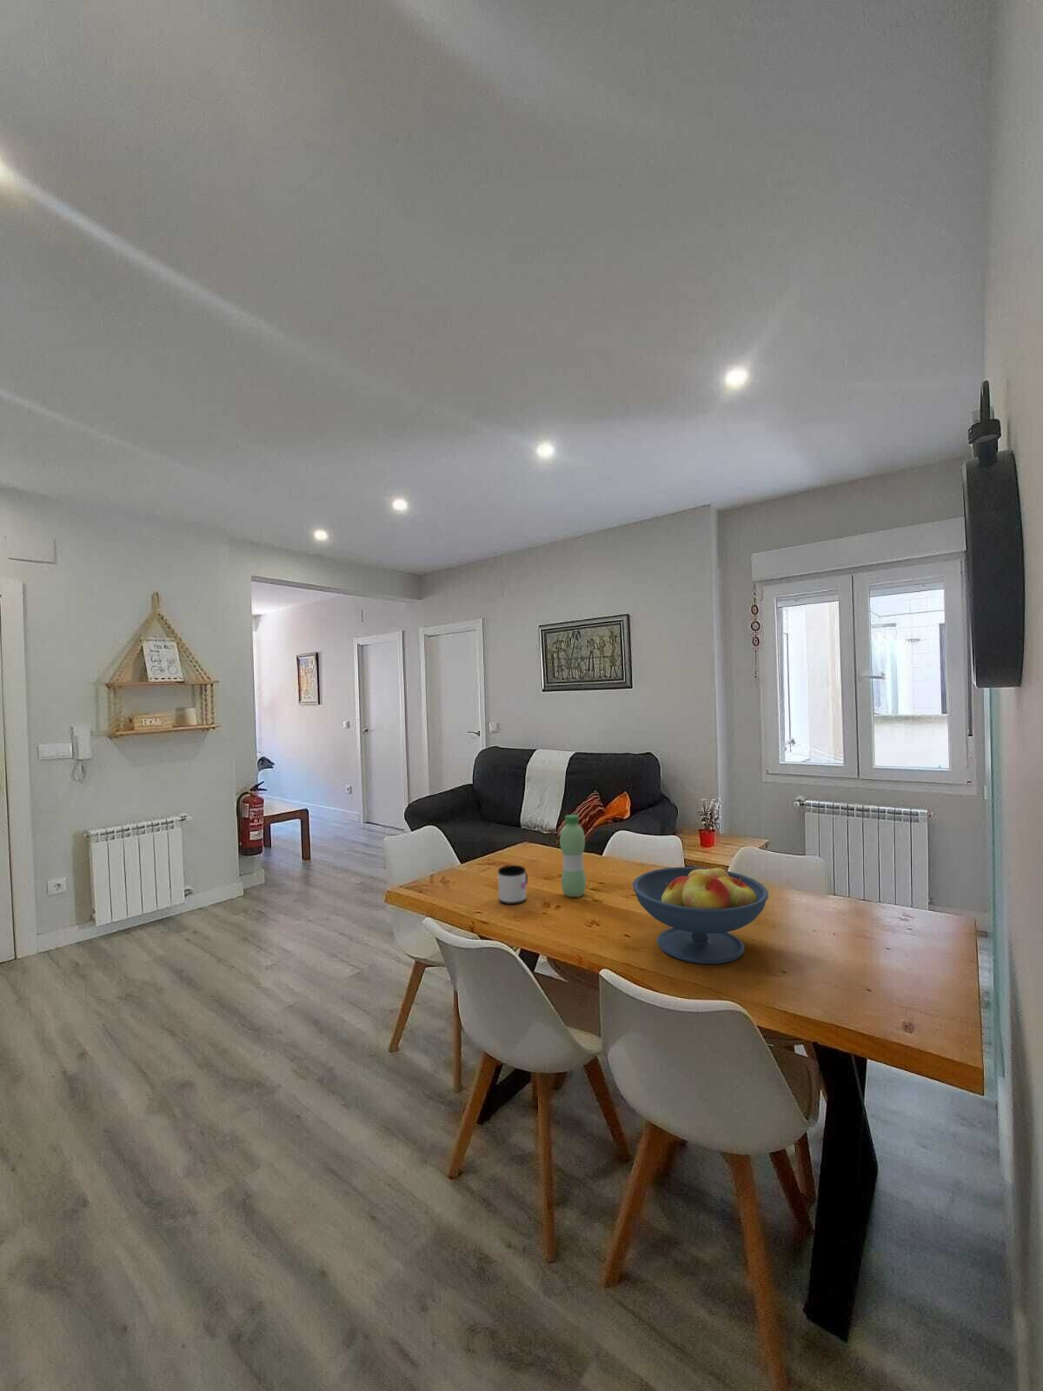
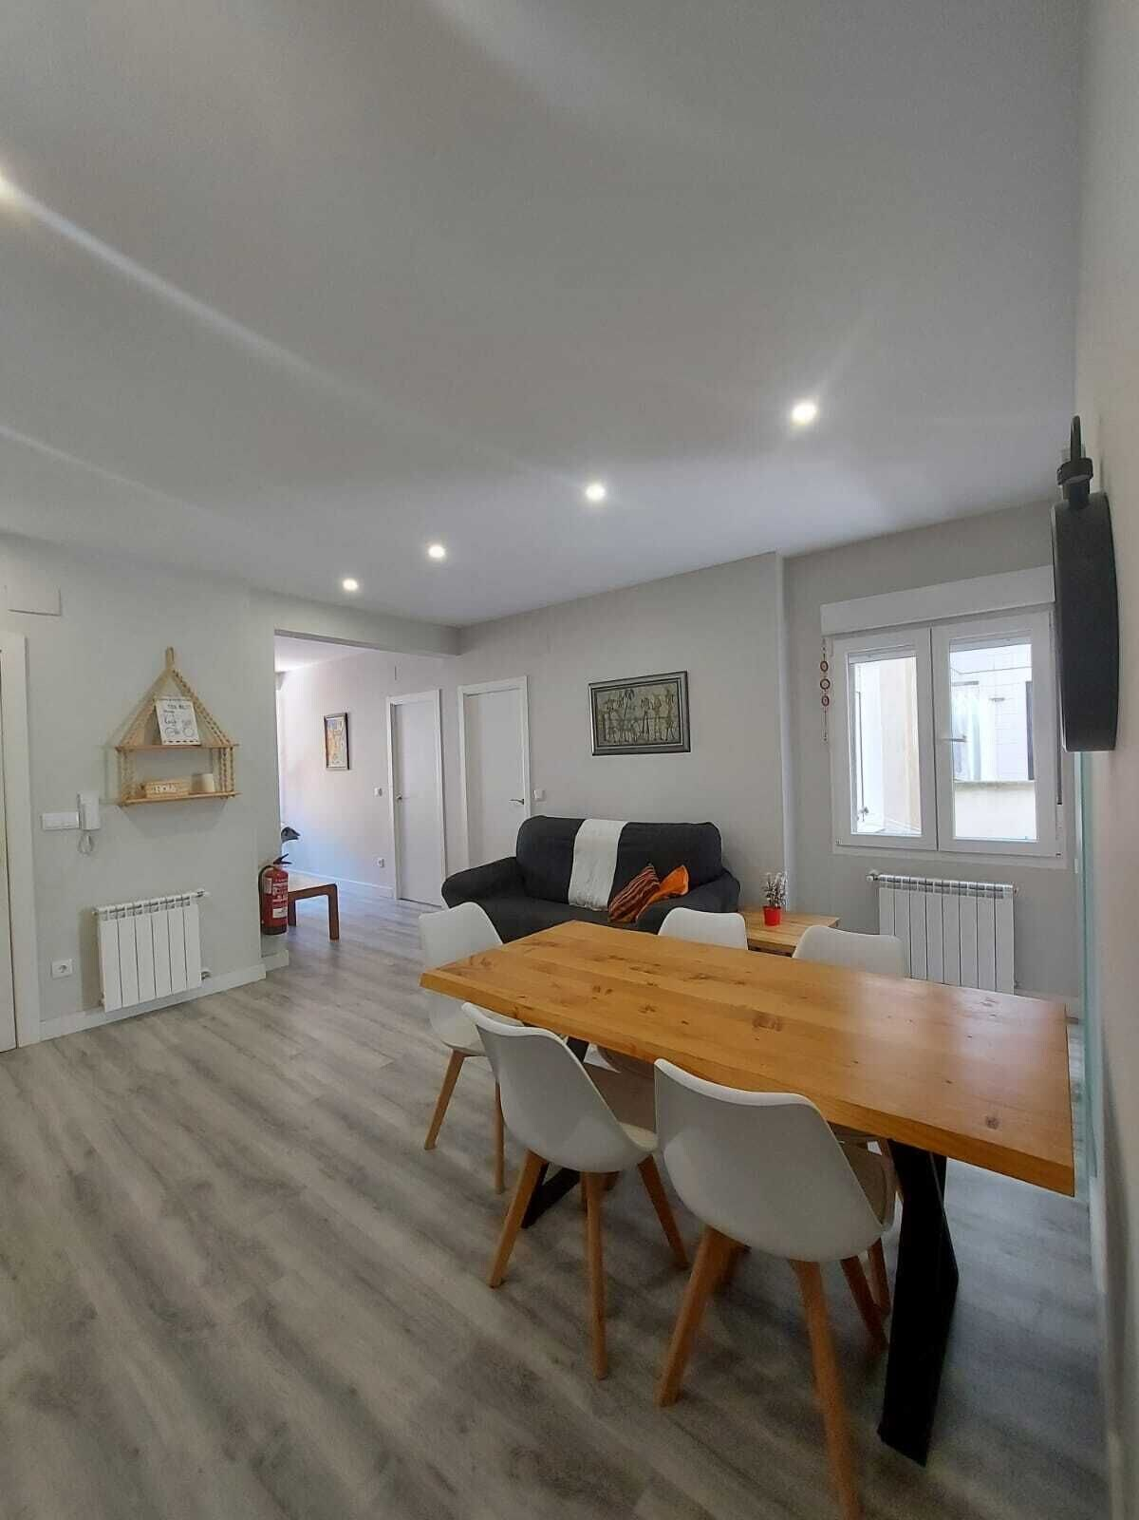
- fruit bowl [632,862,769,965]
- mug [497,864,528,906]
- water bottle [559,814,587,898]
